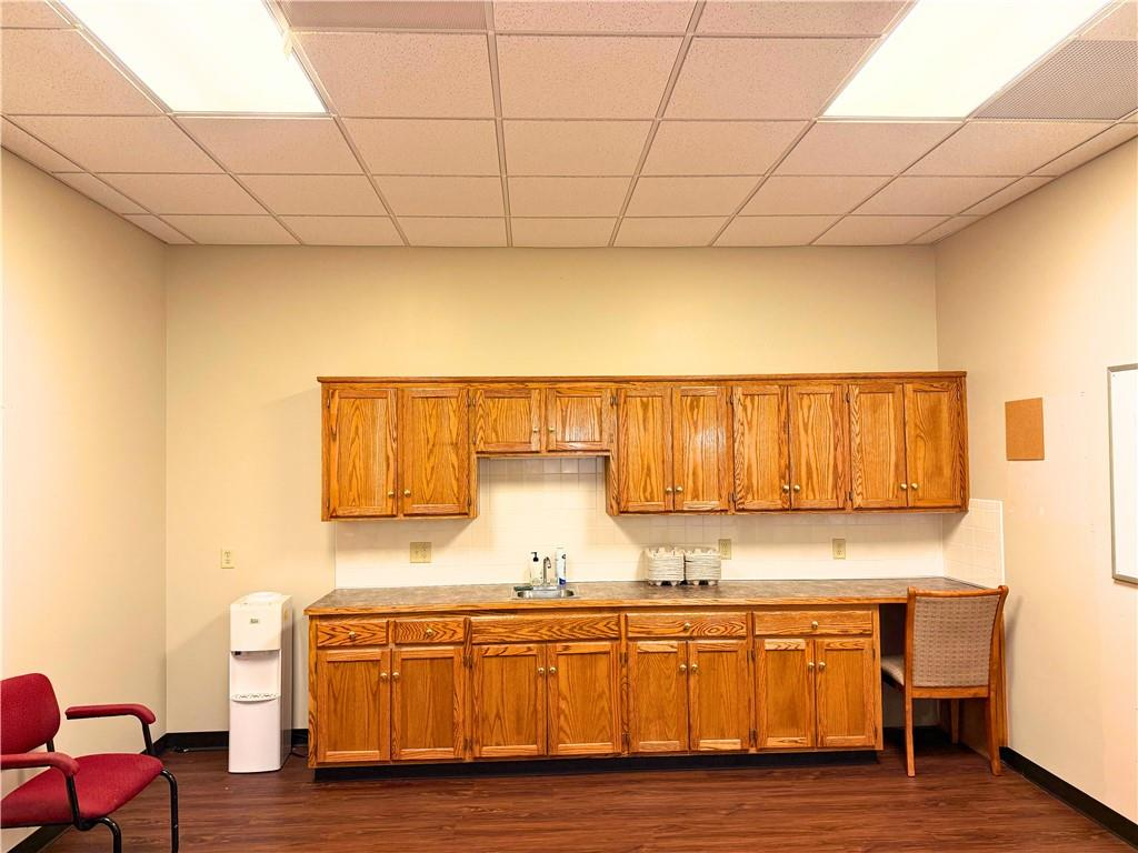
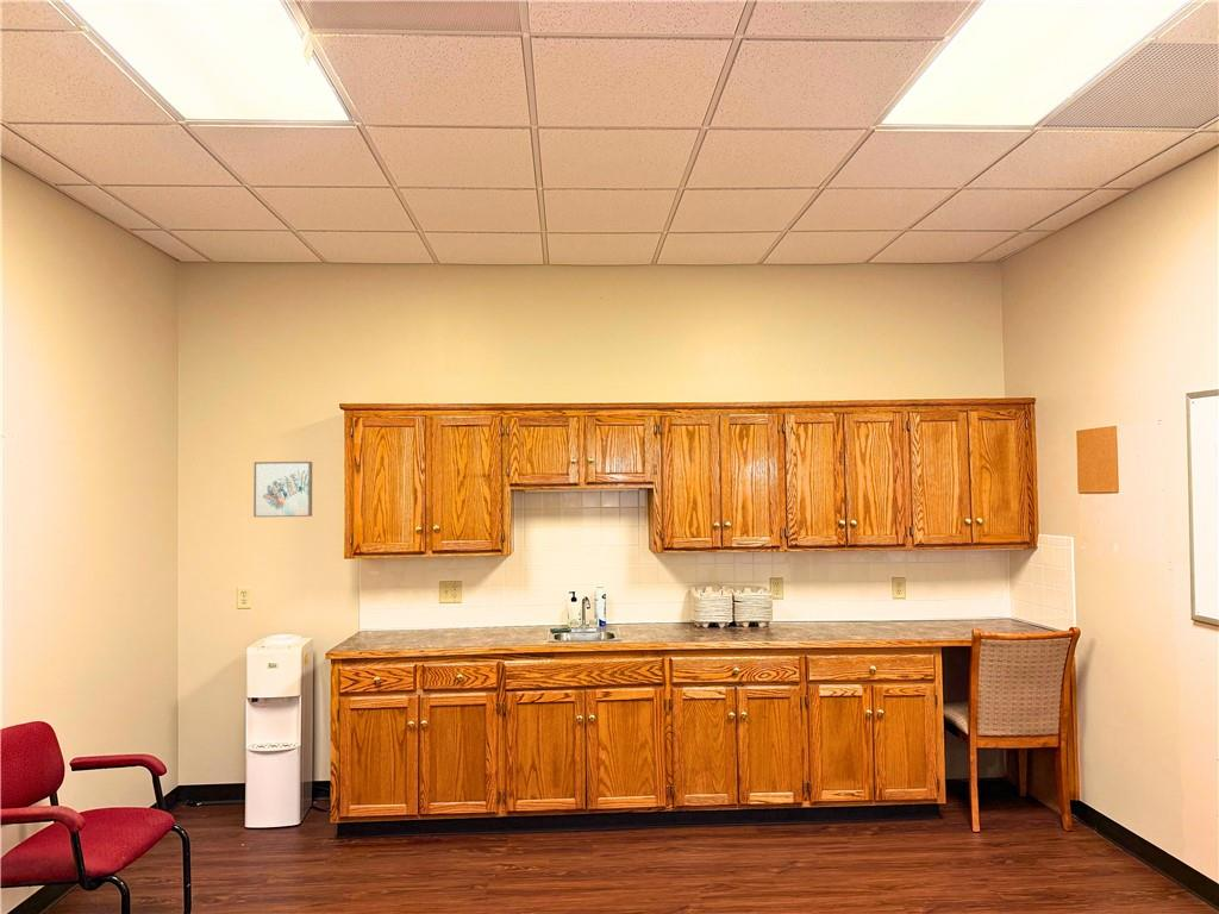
+ wall art [252,461,313,518]
